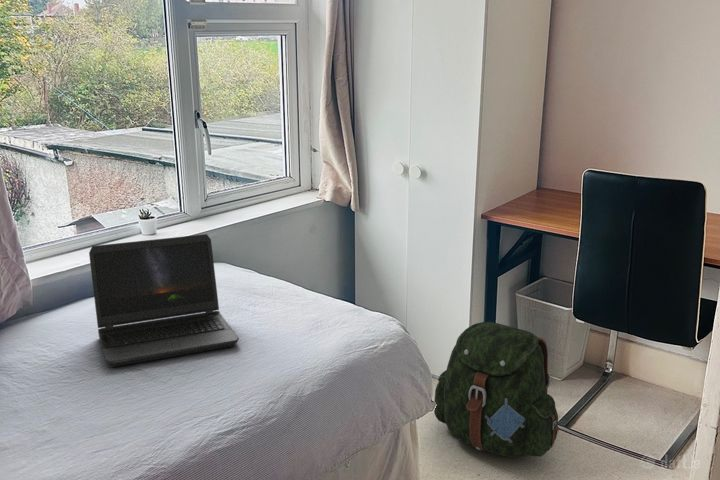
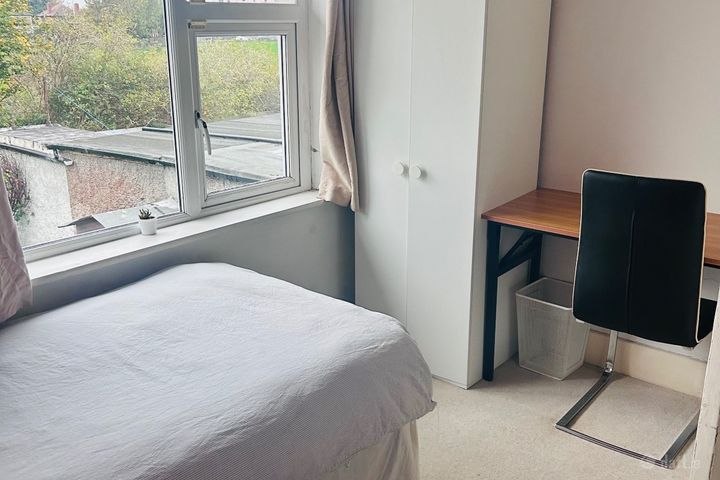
- laptop computer [88,233,240,368]
- backpack [433,321,560,458]
